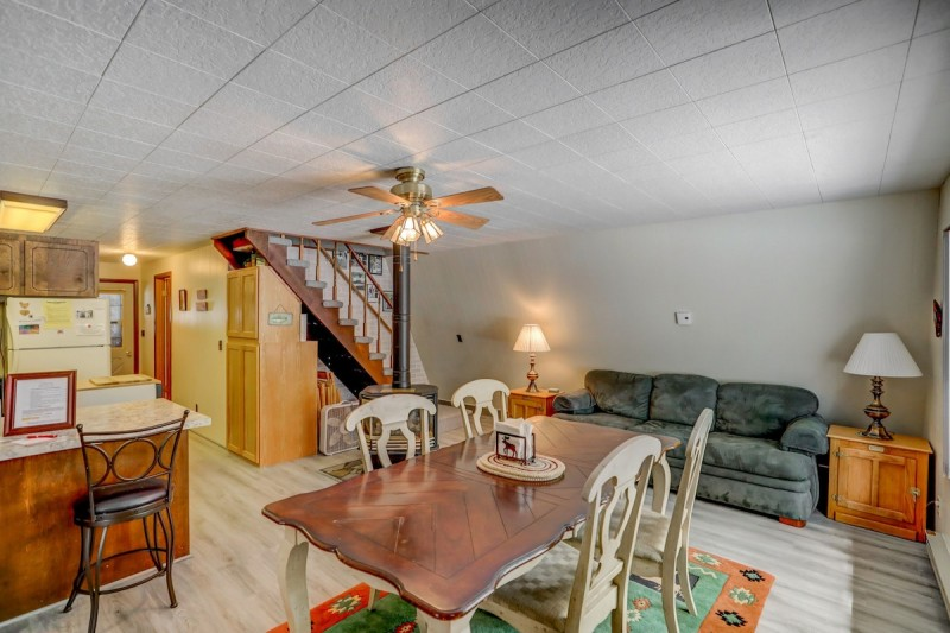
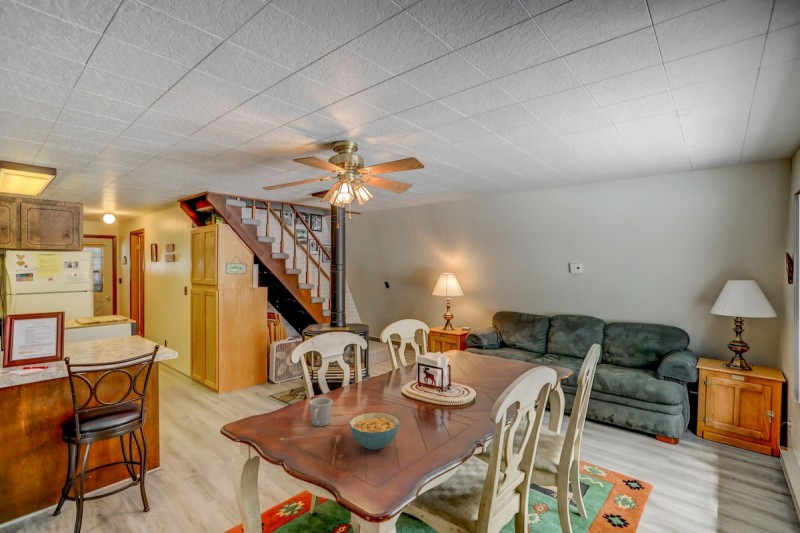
+ mug [308,397,334,427]
+ cereal bowl [349,412,400,451]
